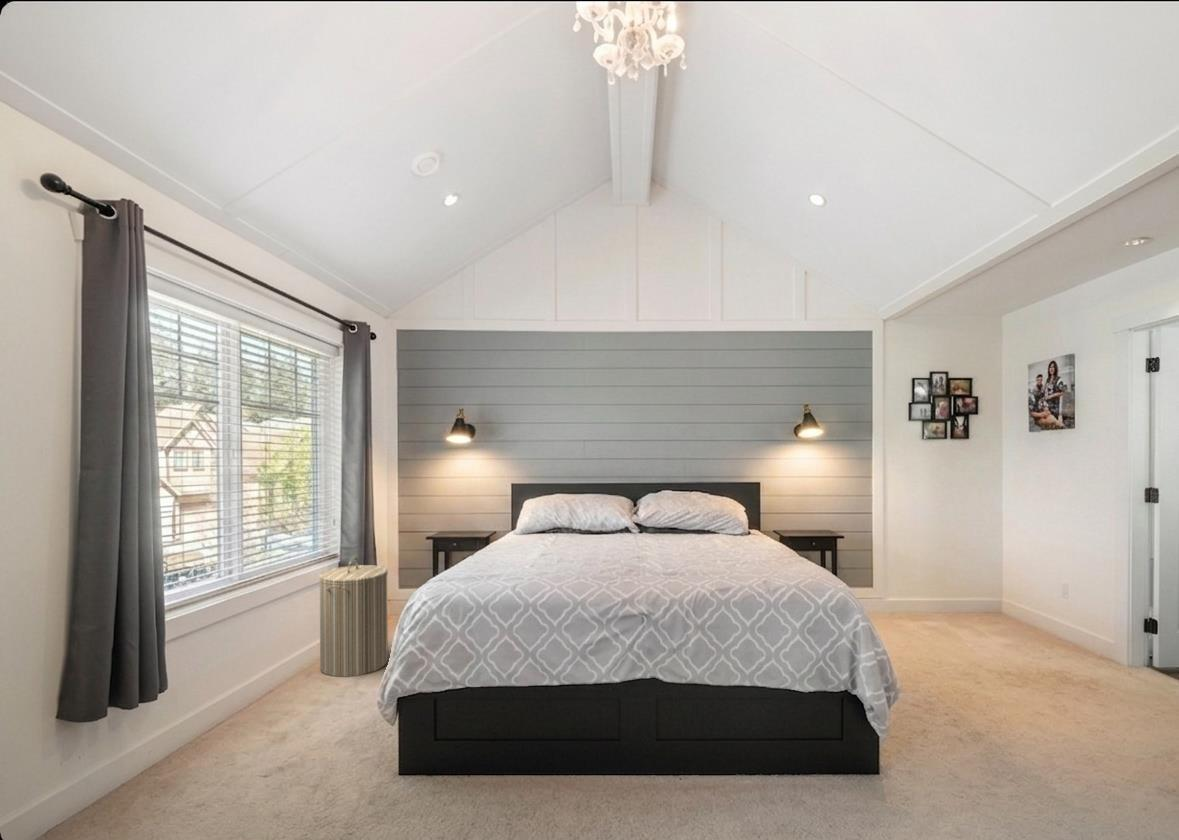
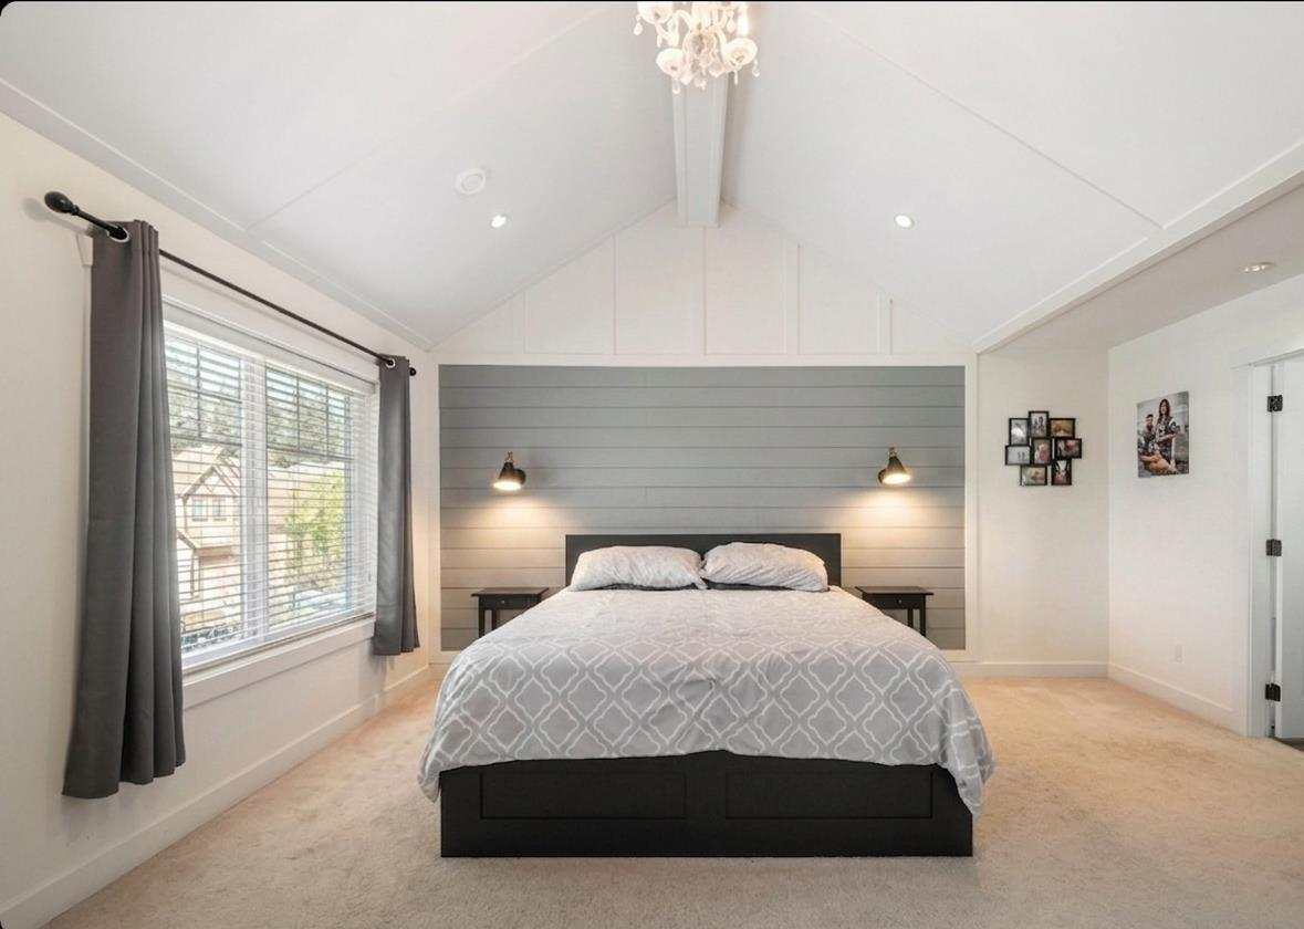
- laundry hamper [318,556,389,678]
